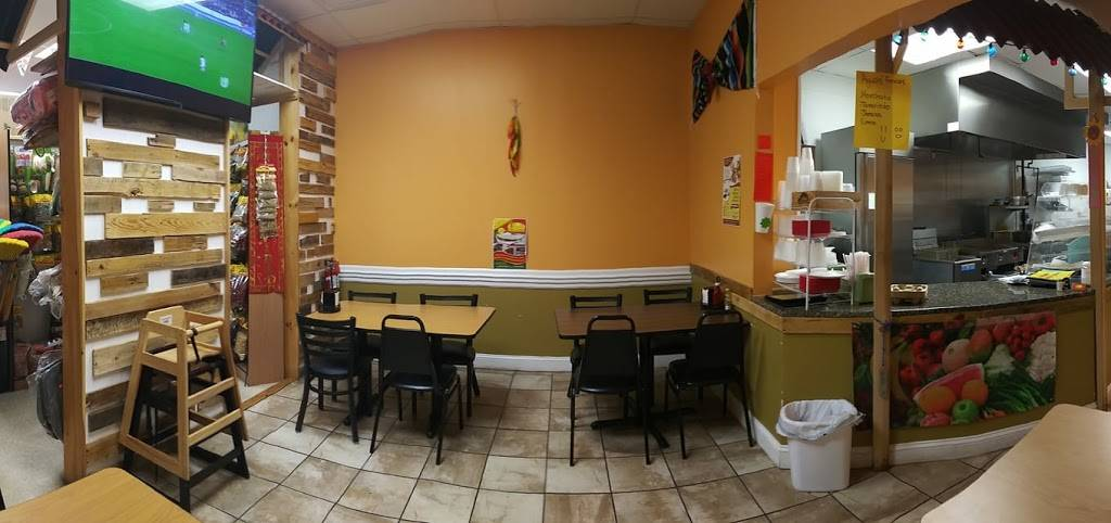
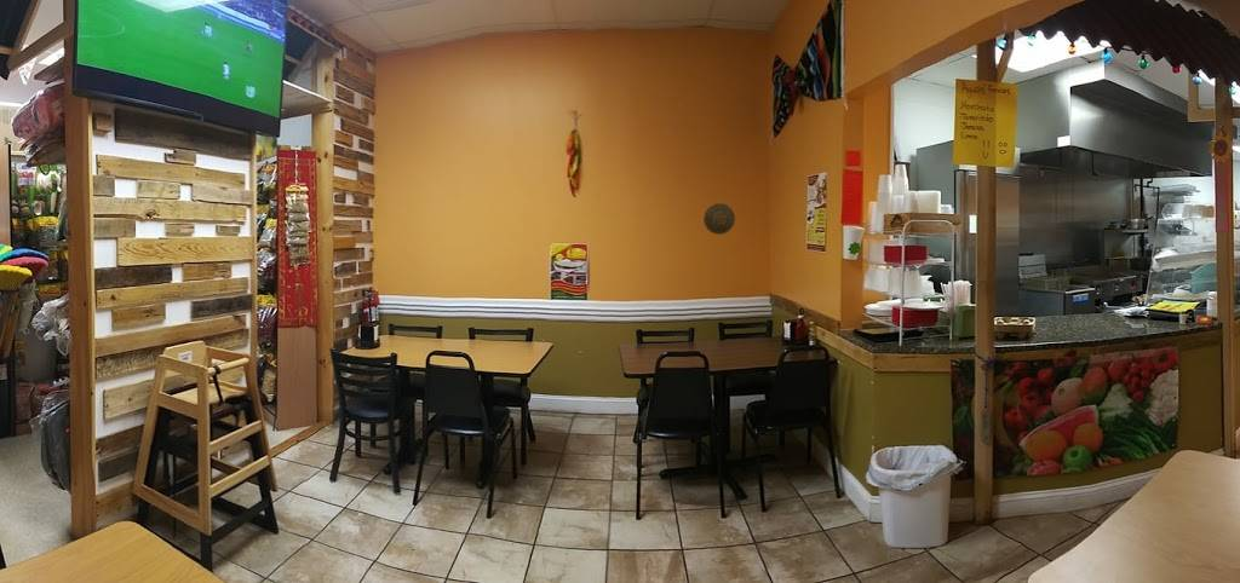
+ decorative plate [702,202,736,236]
